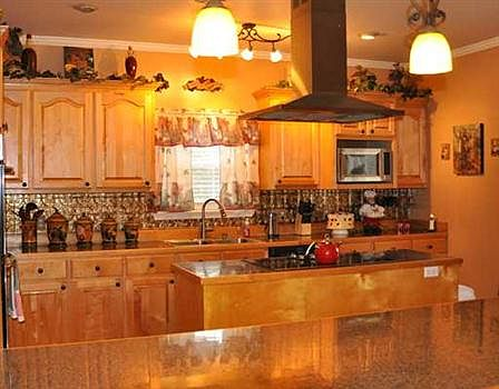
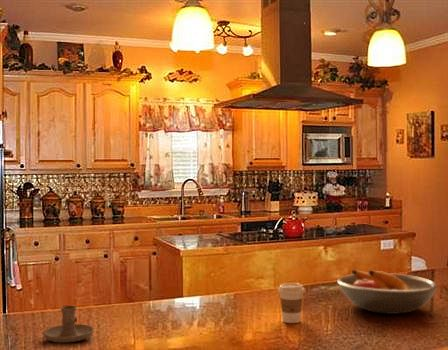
+ candle holder [42,305,95,344]
+ fruit bowl [336,269,439,315]
+ coffee cup [277,282,306,324]
